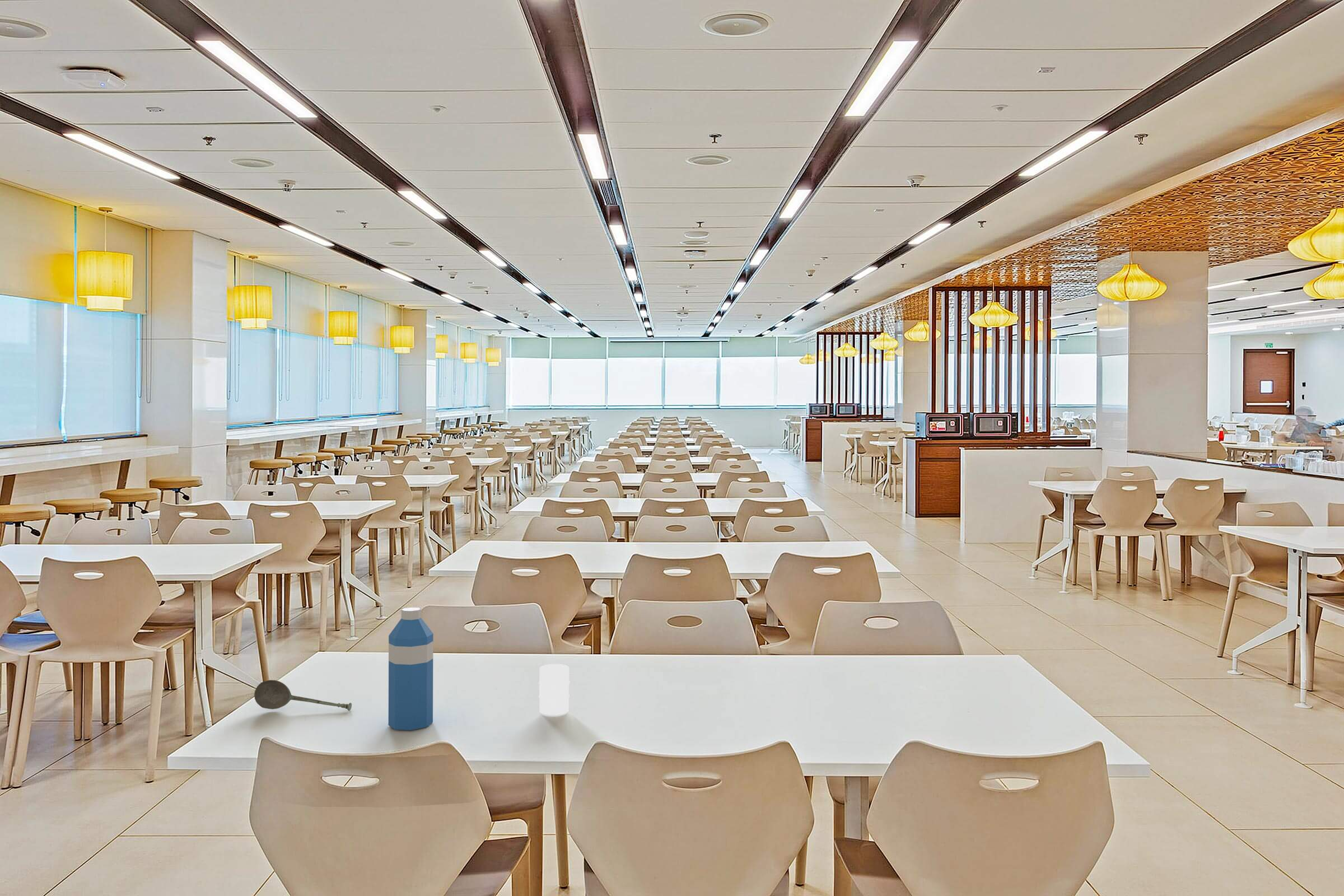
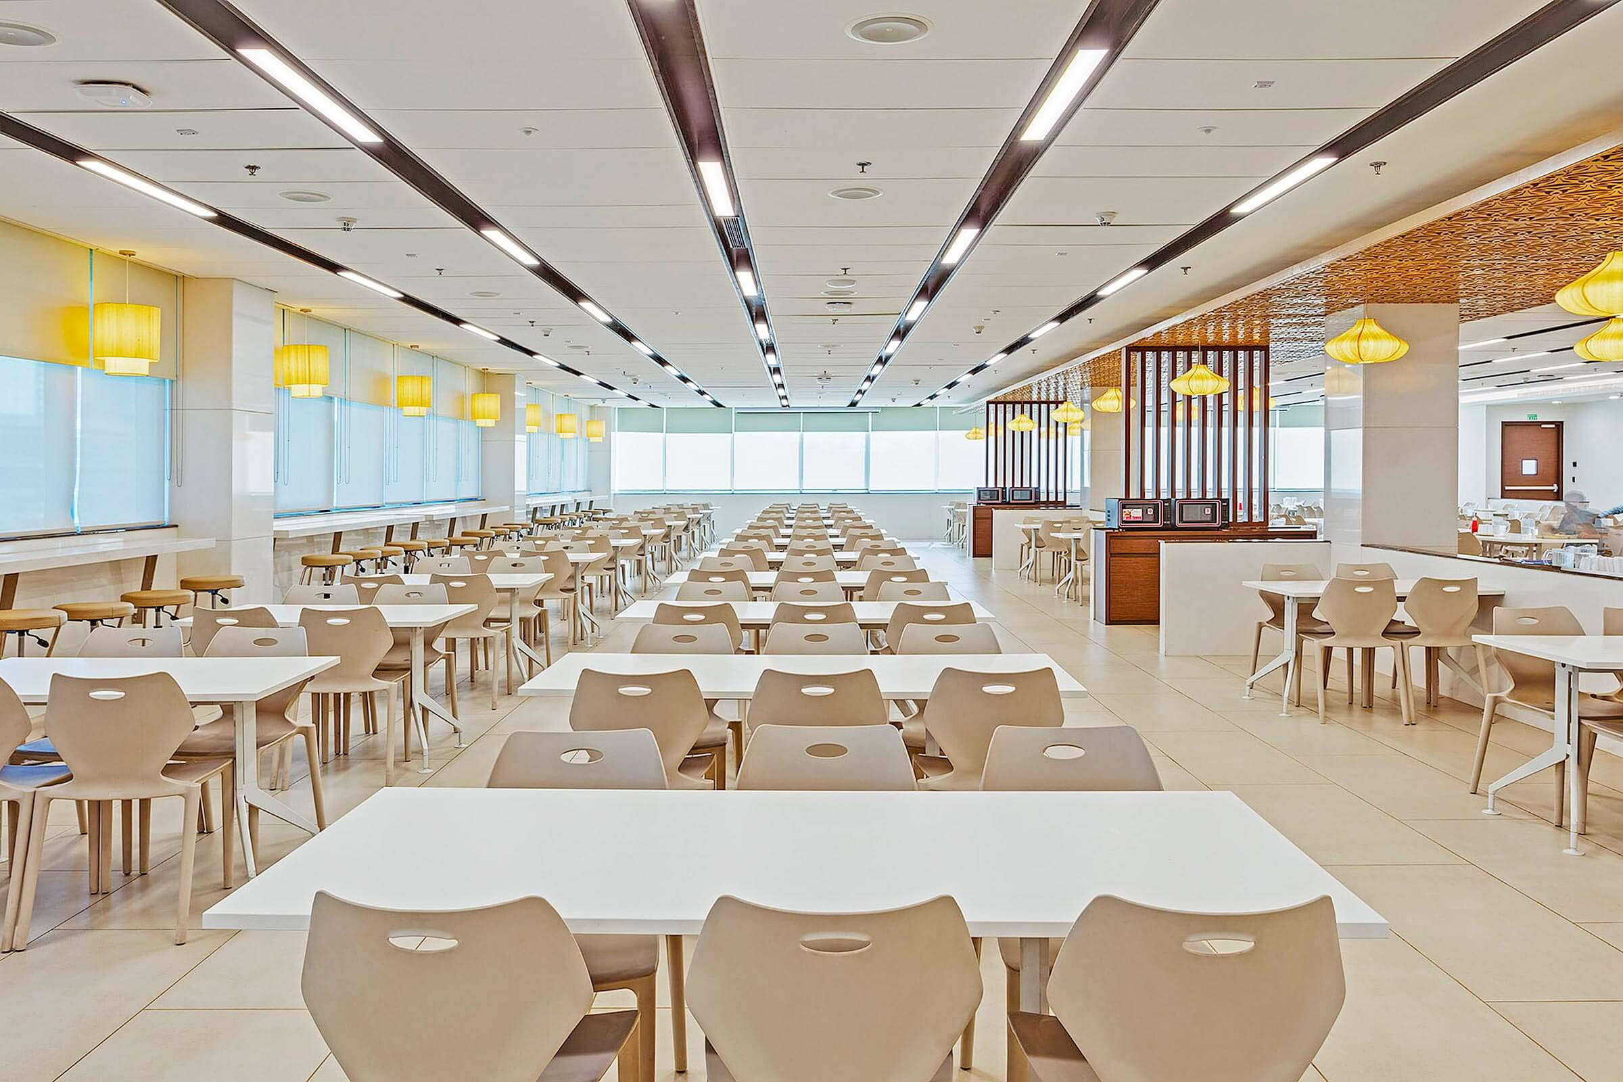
- water bottle [388,607,434,731]
- soupspoon [254,679,352,711]
- cup [538,664,570,716]
